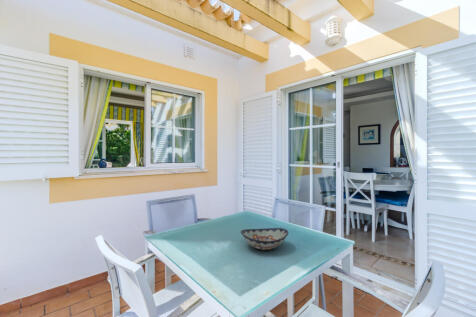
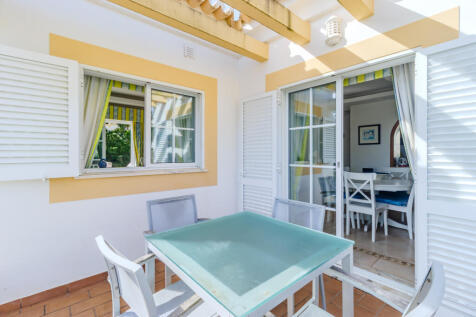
- decorative bowl [240,227,289,251]
